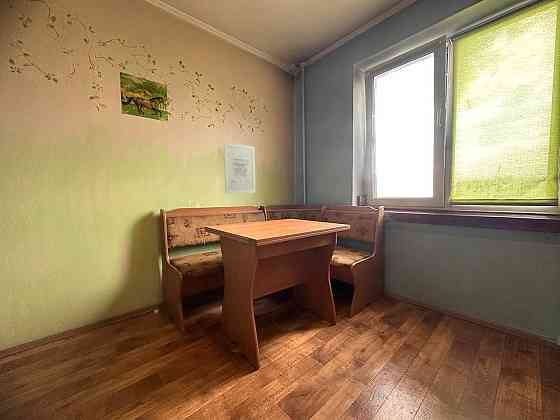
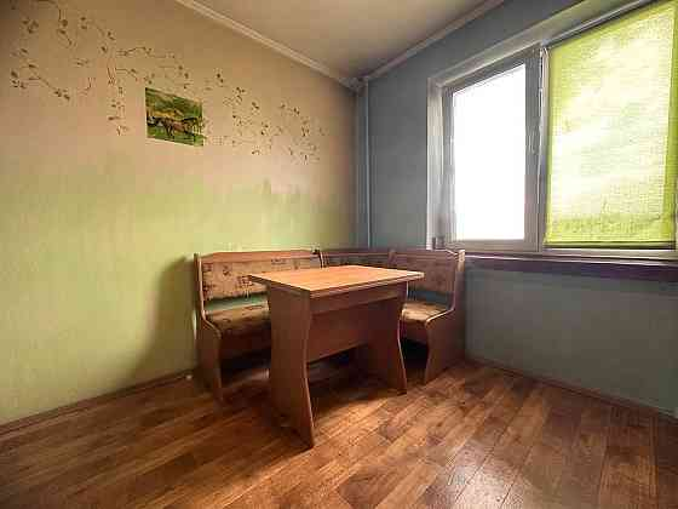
- wall art [223,142,256,194]
